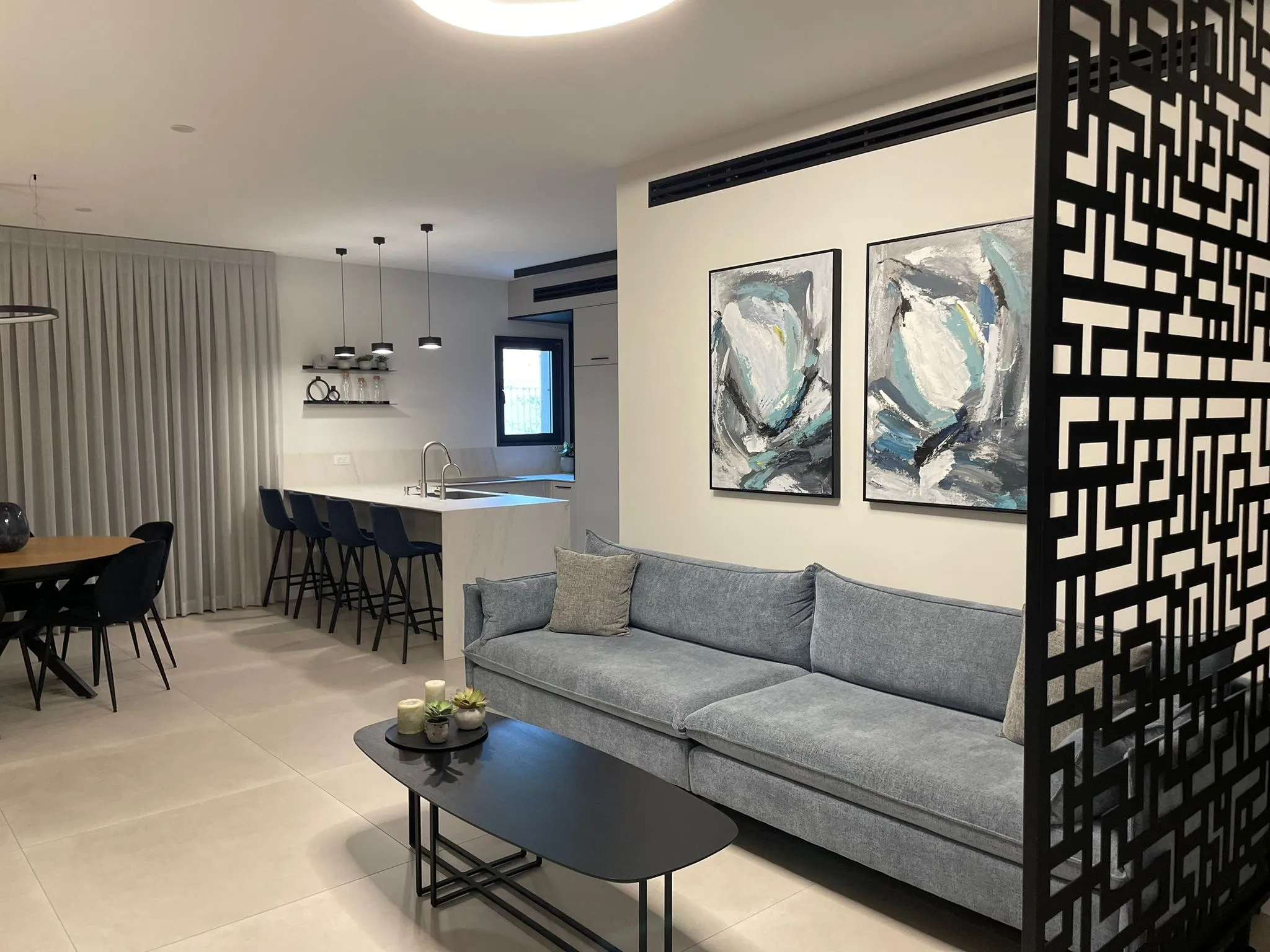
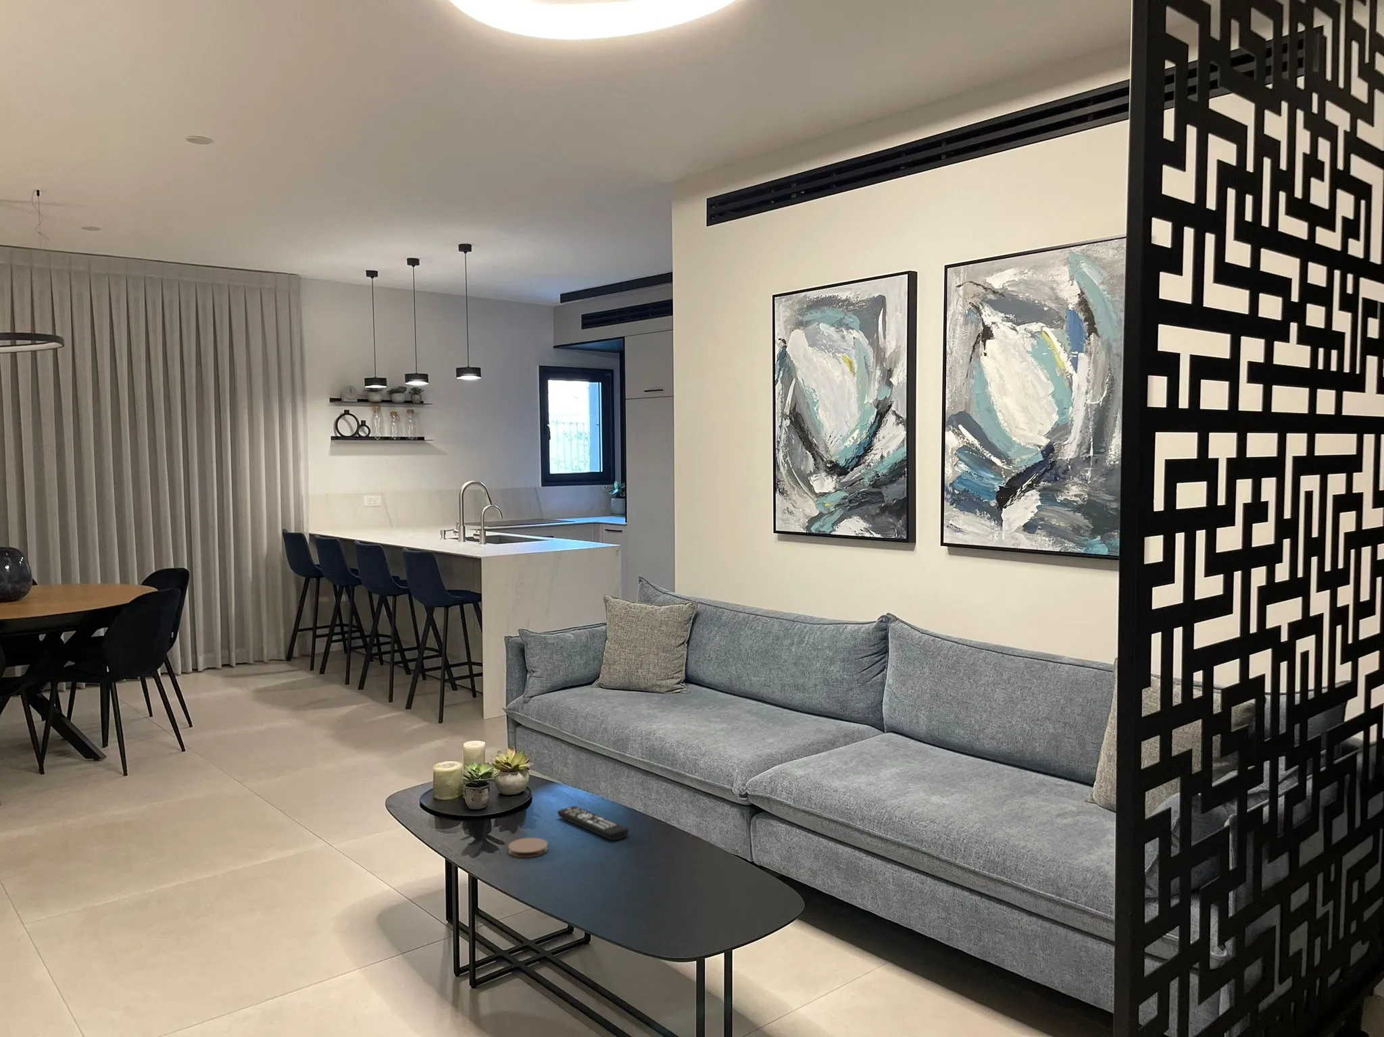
+ remote control [557,805,629,841]
+ coaster [508,838,549,858]
